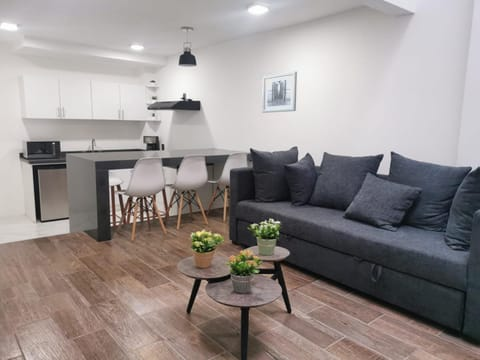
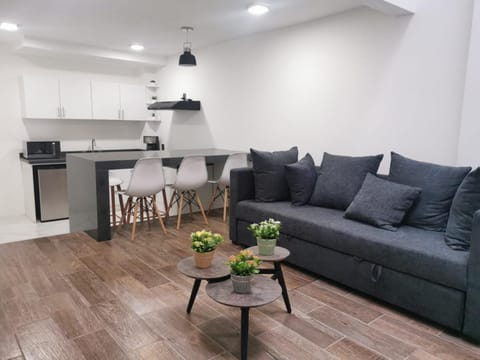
- wall art [261,71,298,114]
